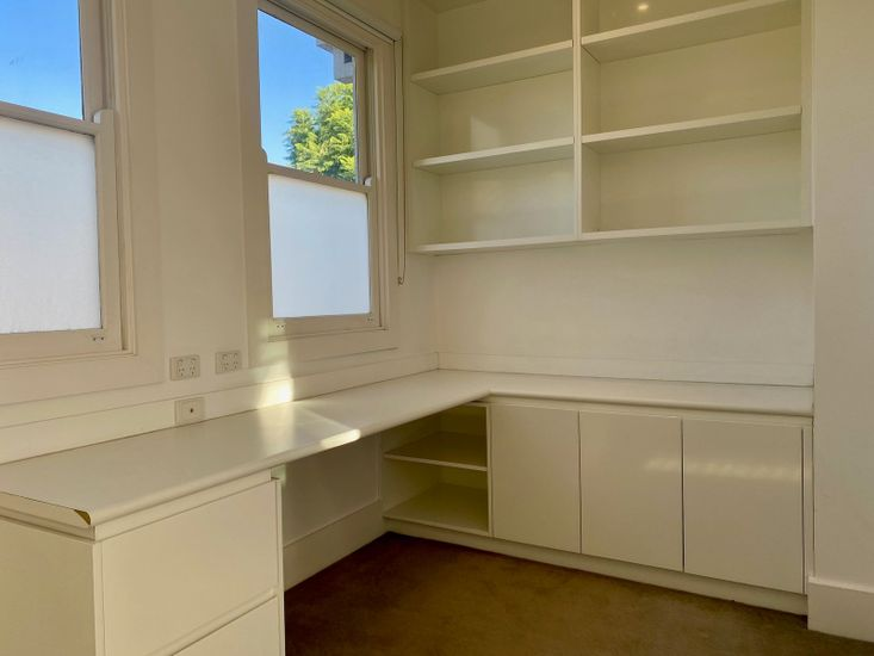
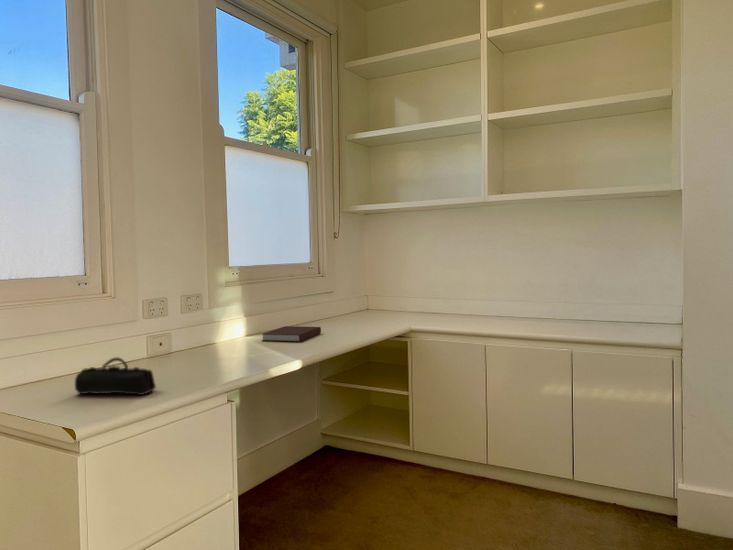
+ notebook [261,325,322,343]
+ pencil case [74,356,157,396]
